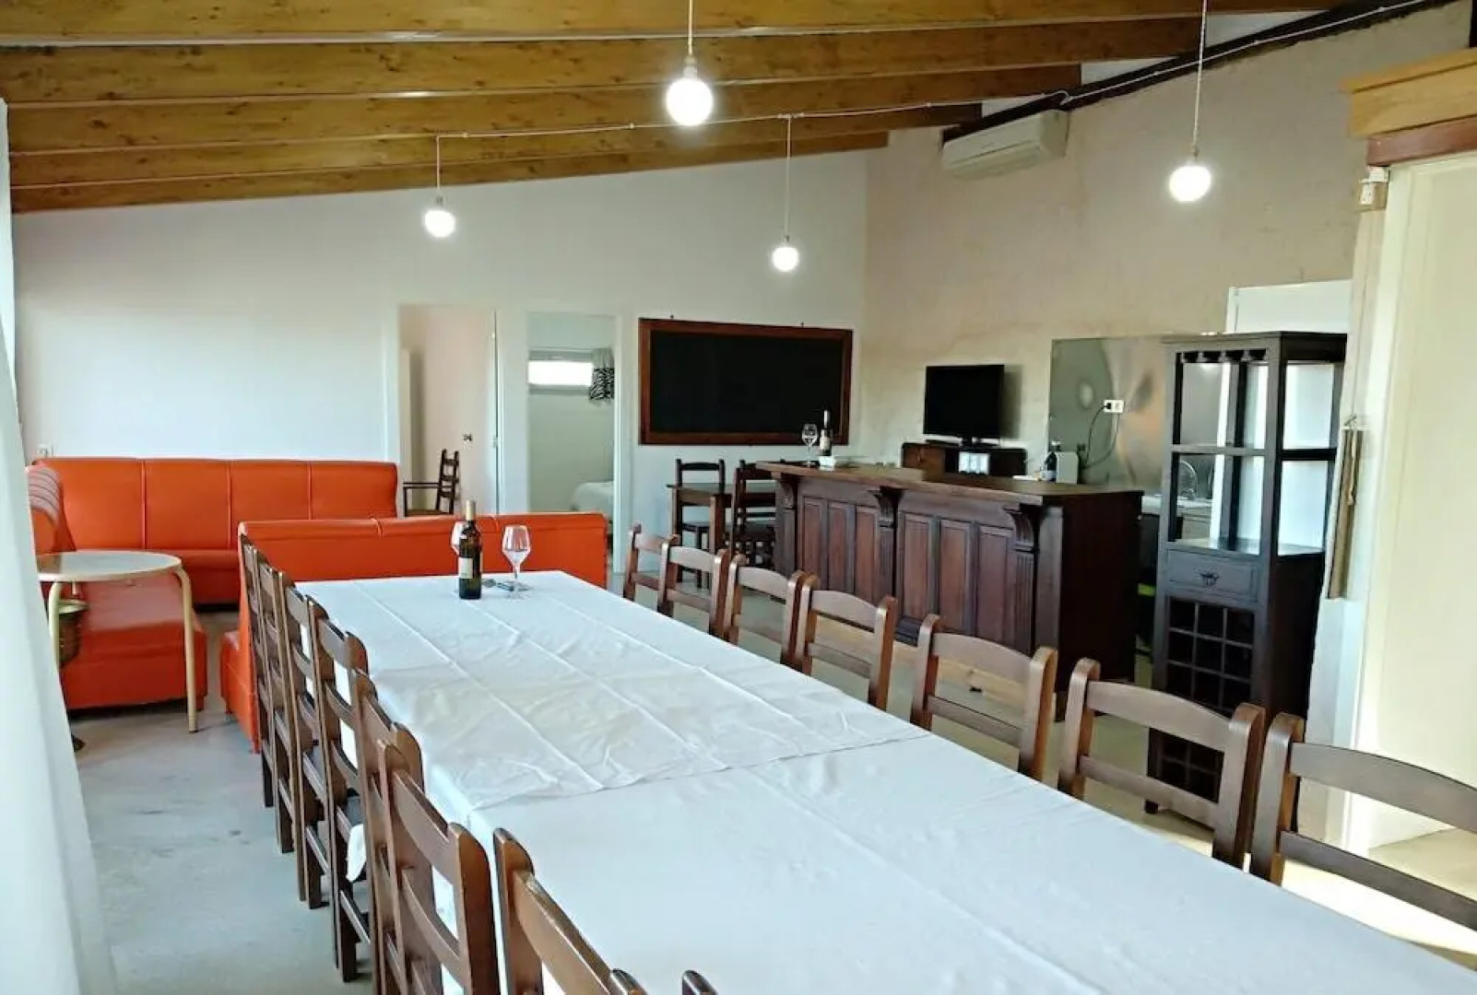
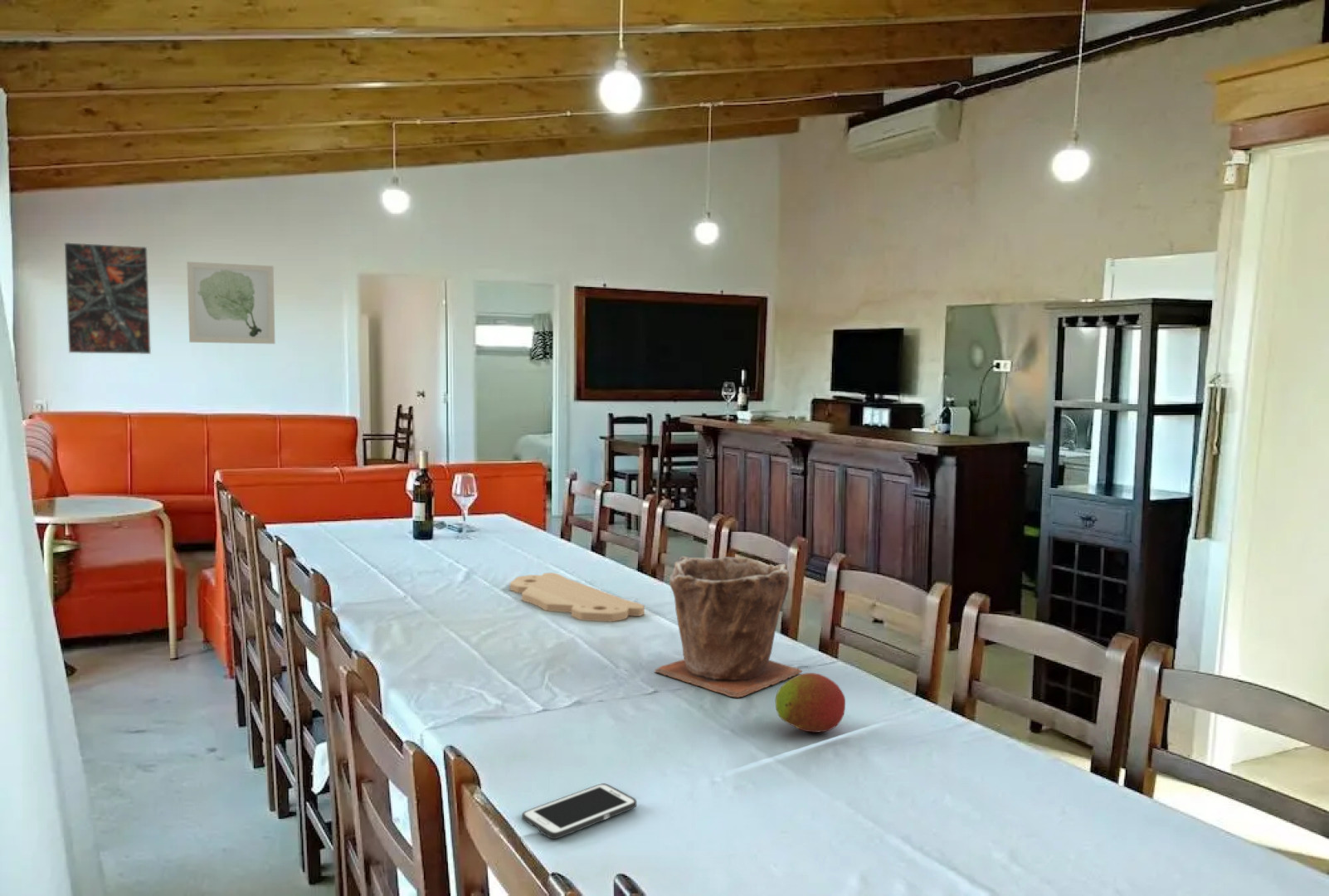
+ wall art [186,261,275,345]
+ plant pot [654,556,803,699]
+ fruit [775,672,846,733]
+ cutting board [509,572,645,622]
+ cell phone [521,782,637,840]
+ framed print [63,241,152,355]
